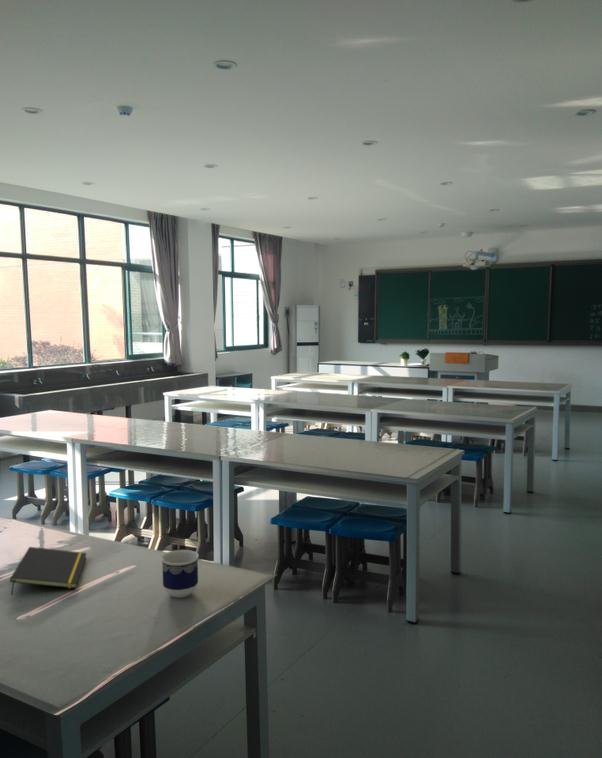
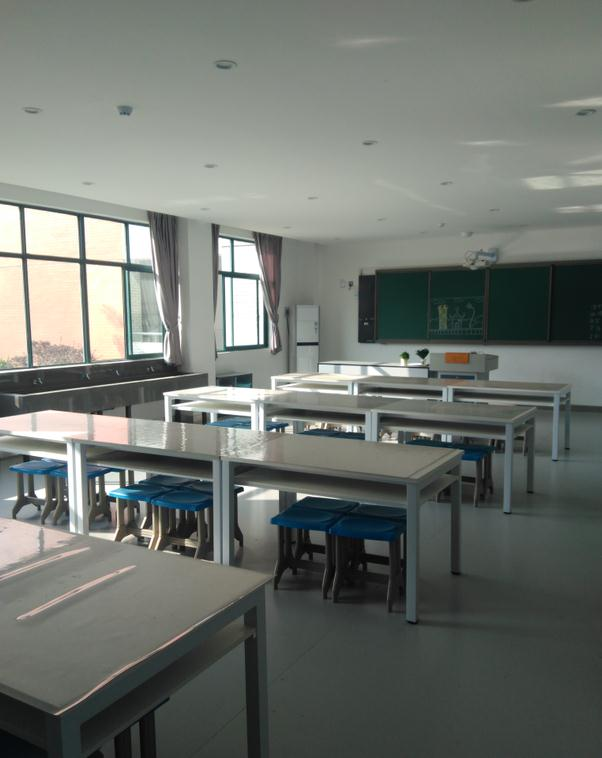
- cup [160,549,200,599]
- notepad [9,546,88,596]
